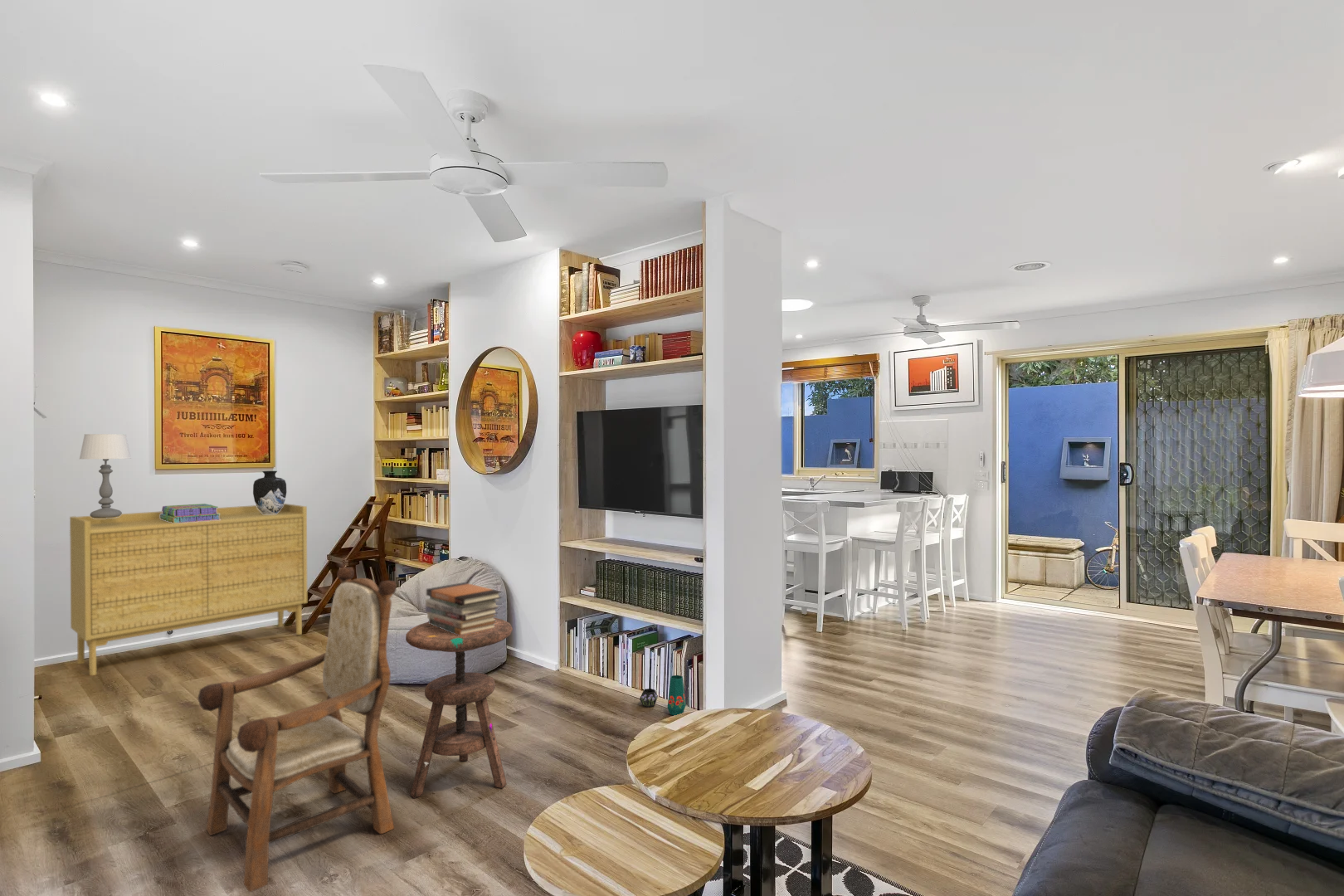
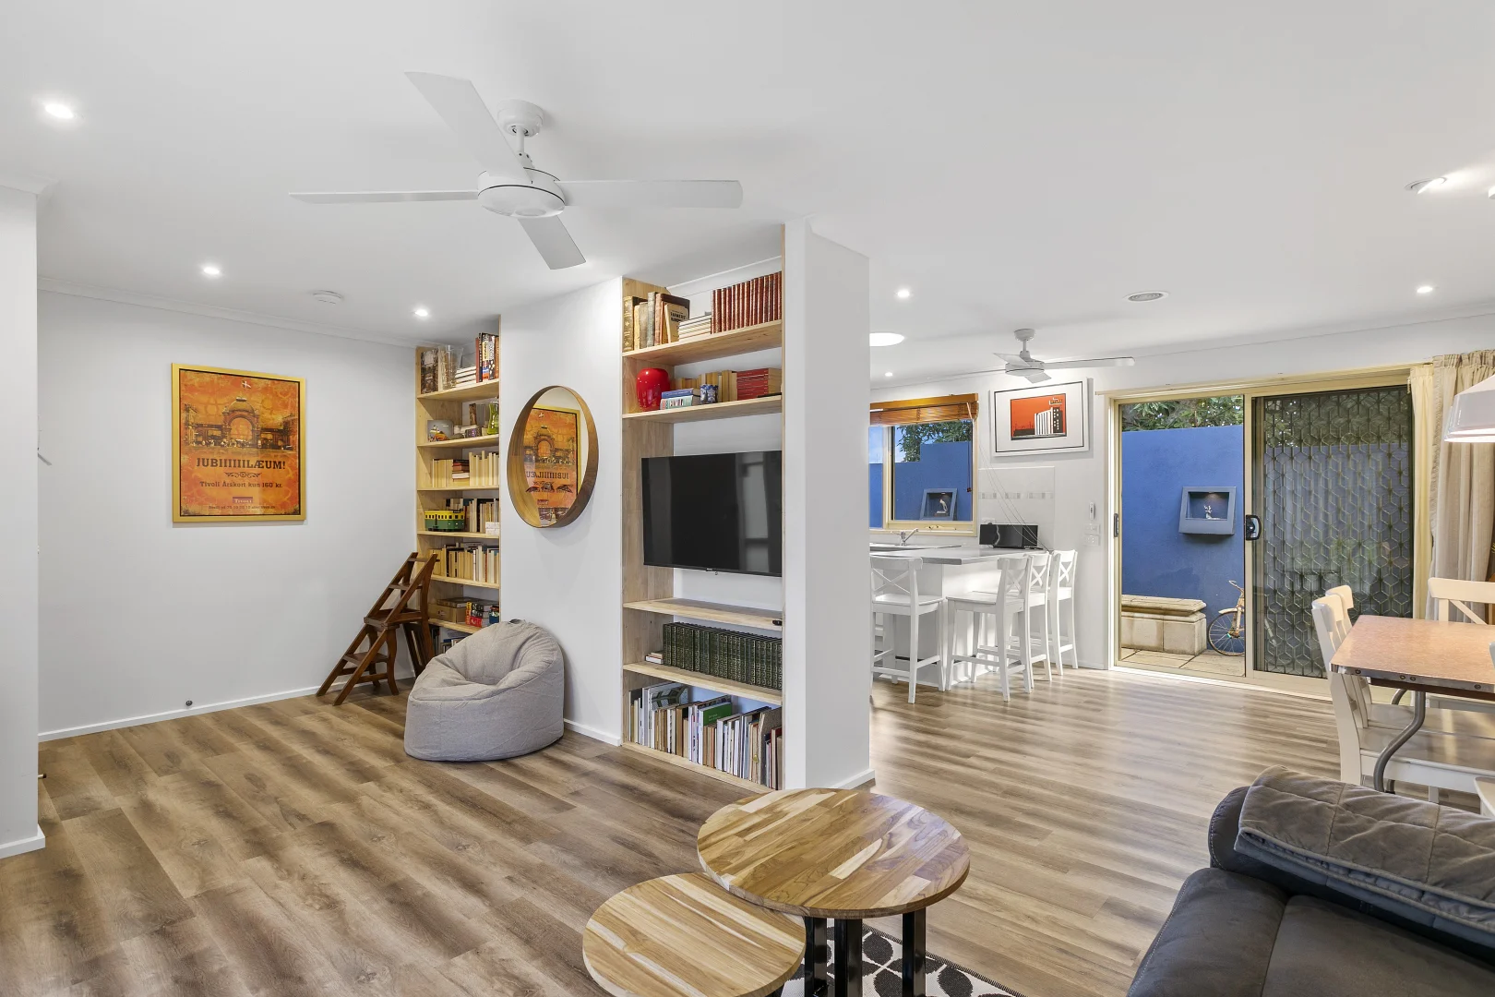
- vase [639,674,687,716]
- armchair [197,567,397,893]
- stack of books [160,503,221,523]
- table lamp [79,433,132,519]
- vase [252,470,287,514]
- side table [405,616,514,799]
- book stack [425,582,503,635]
- sideboard [69,503,308,676]
